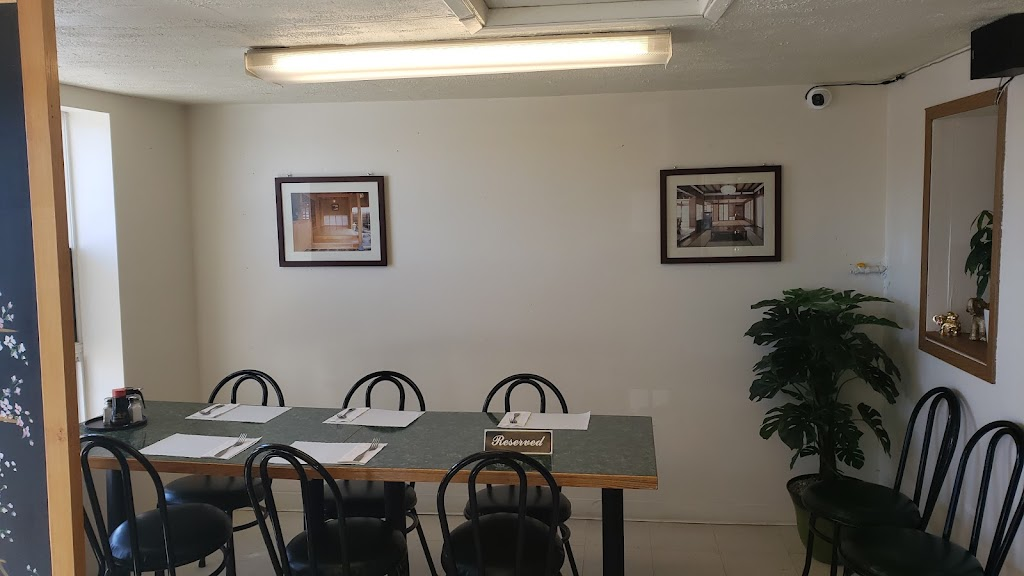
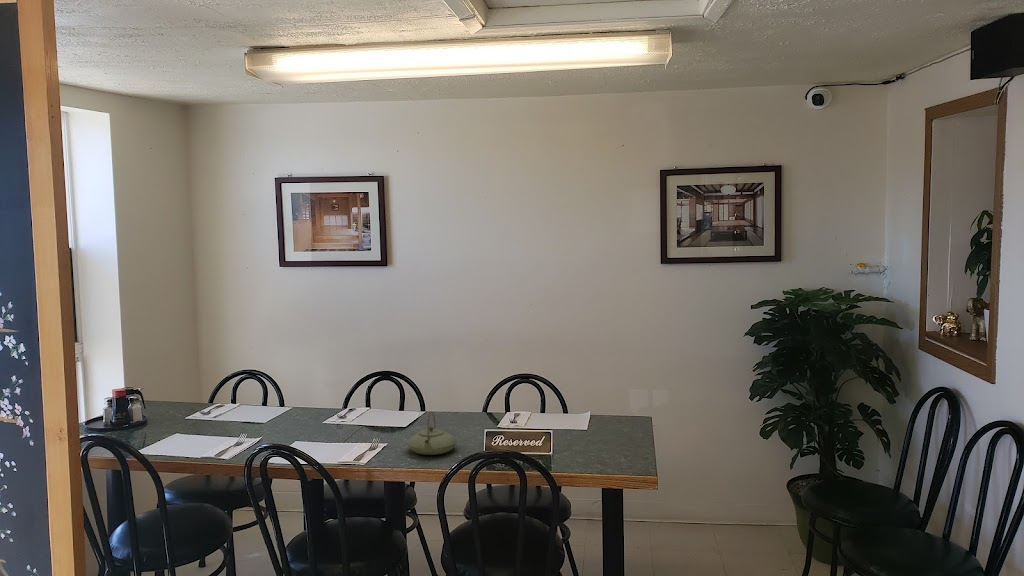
+ teapot [406,411,458,456]
